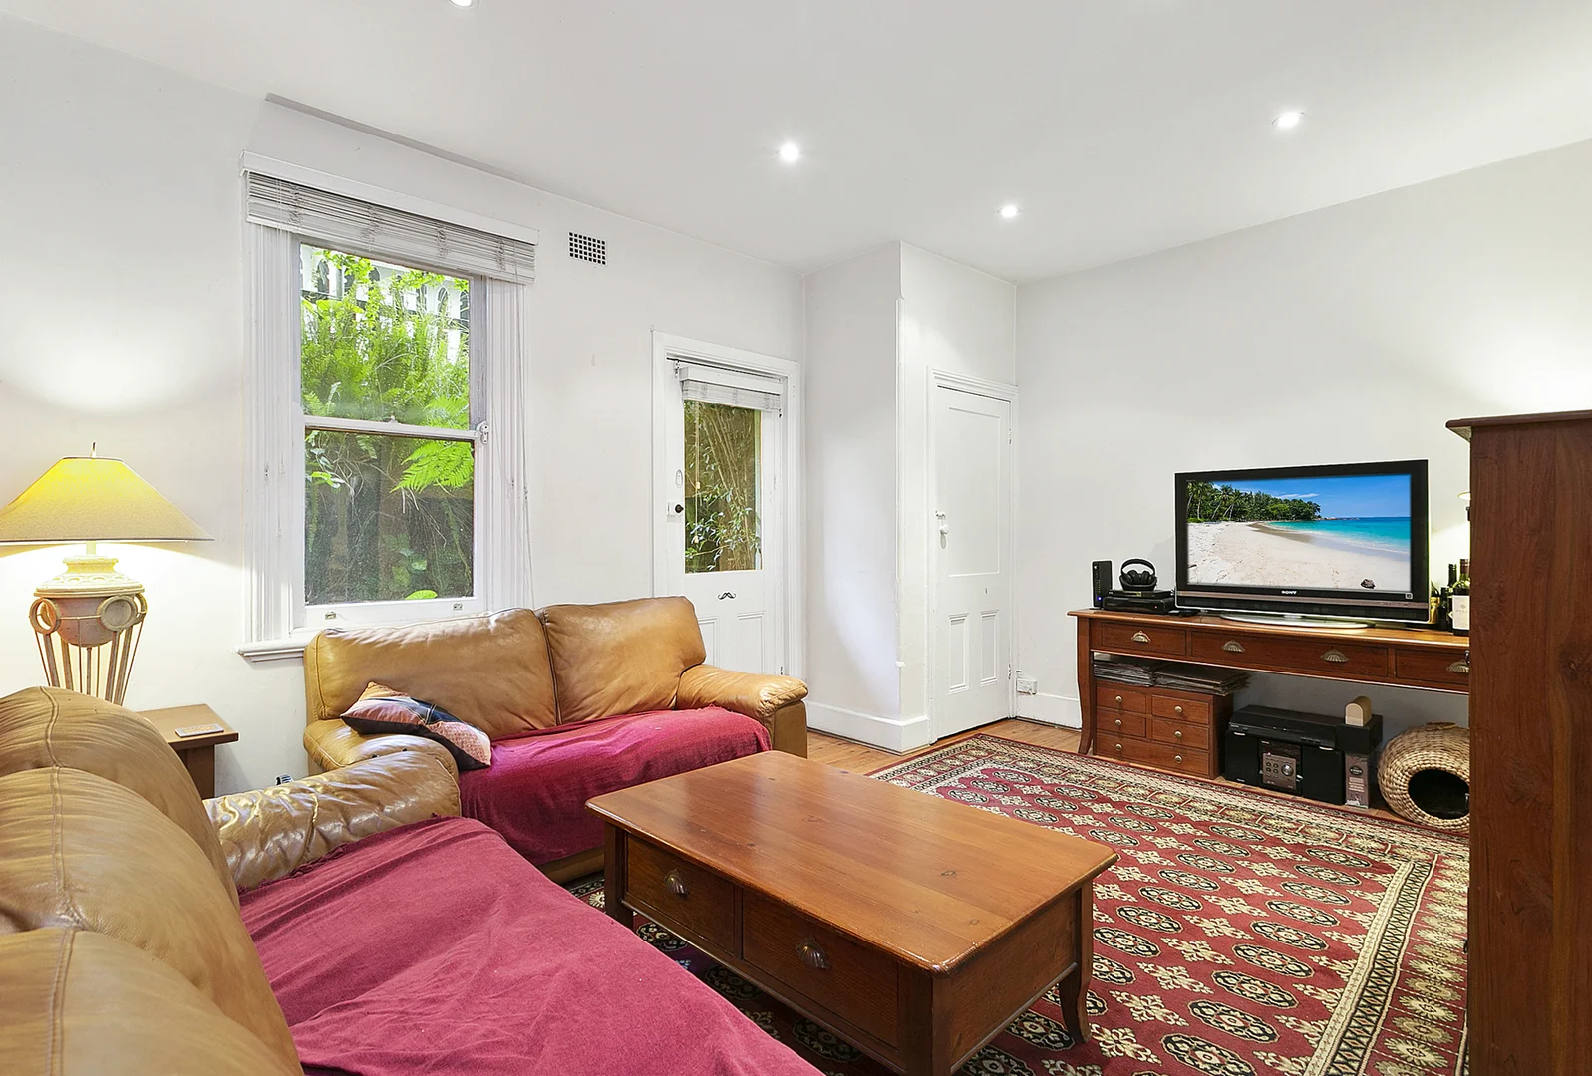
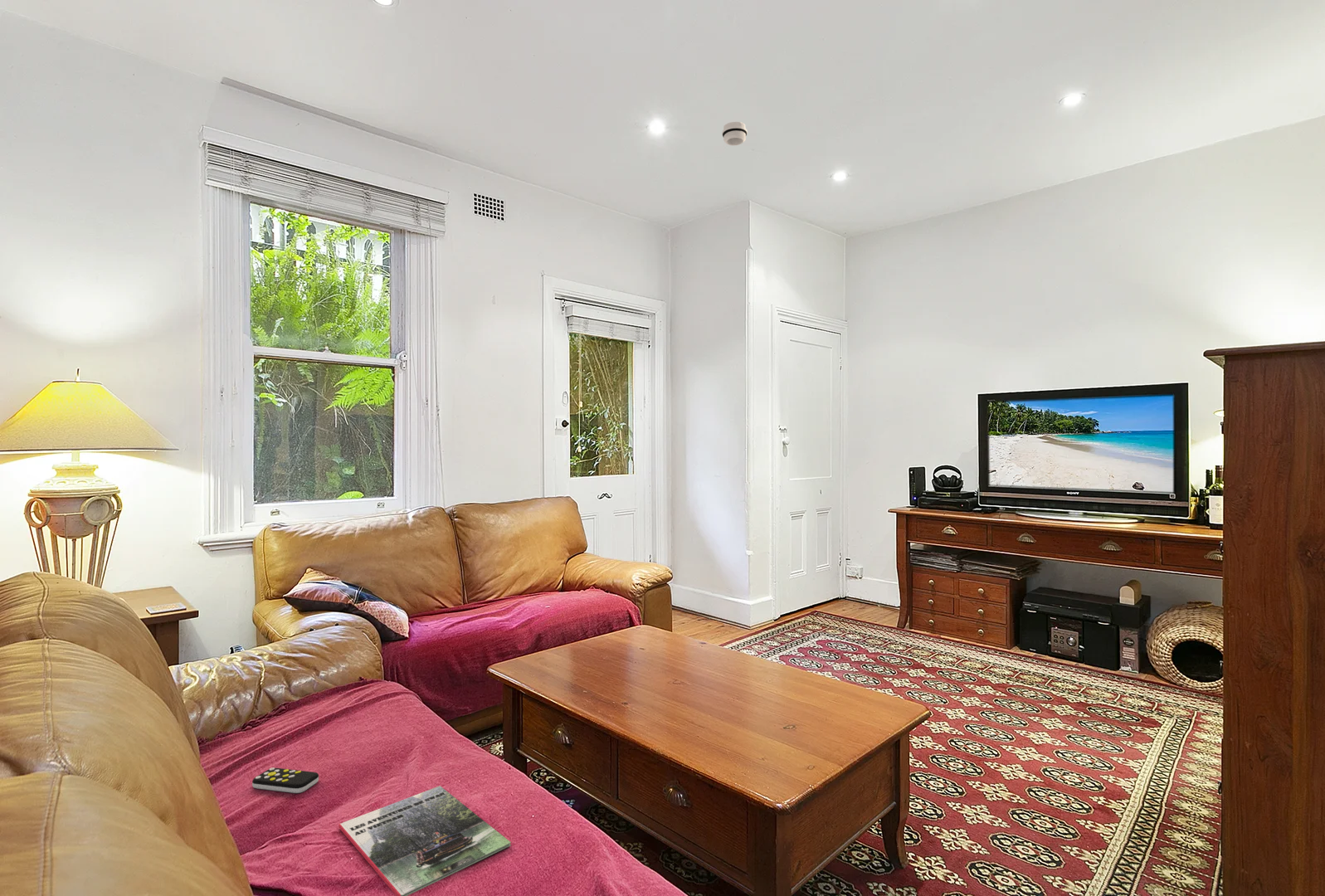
+ magazine [338,785,512,896]
+ smoke detector [721,121,748,146]
+ remote control [251,767,319,794]
